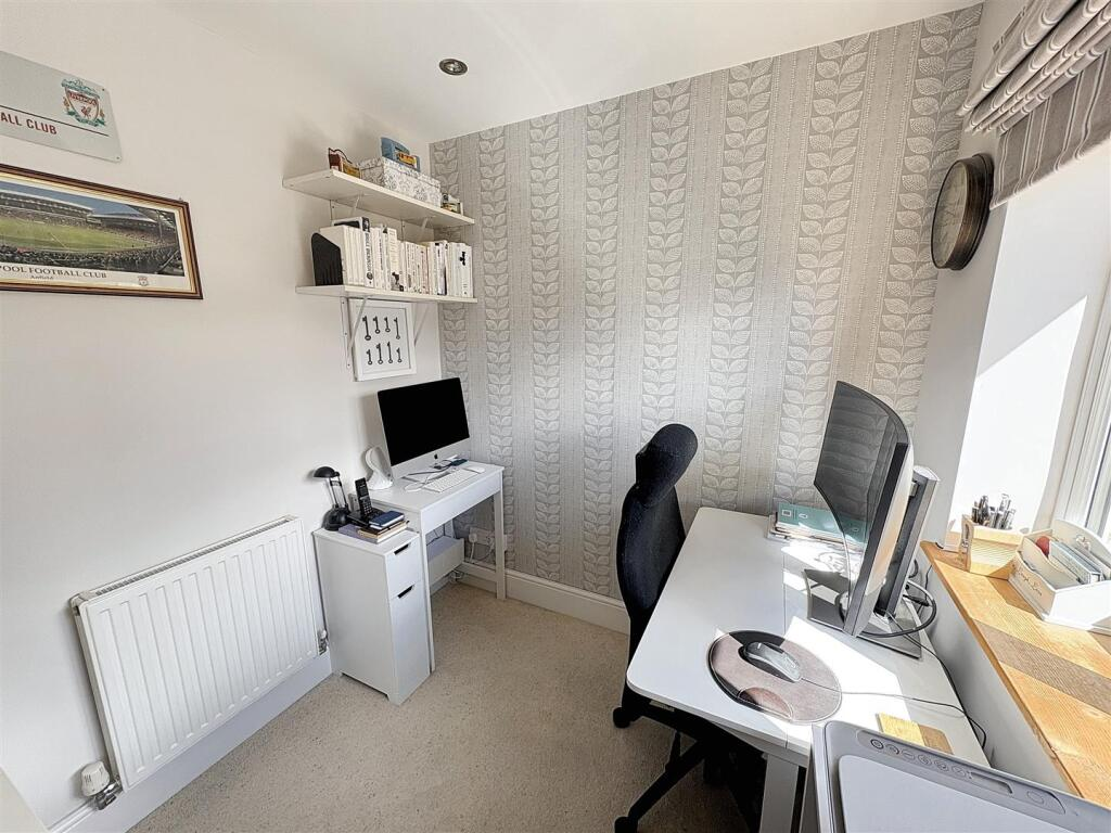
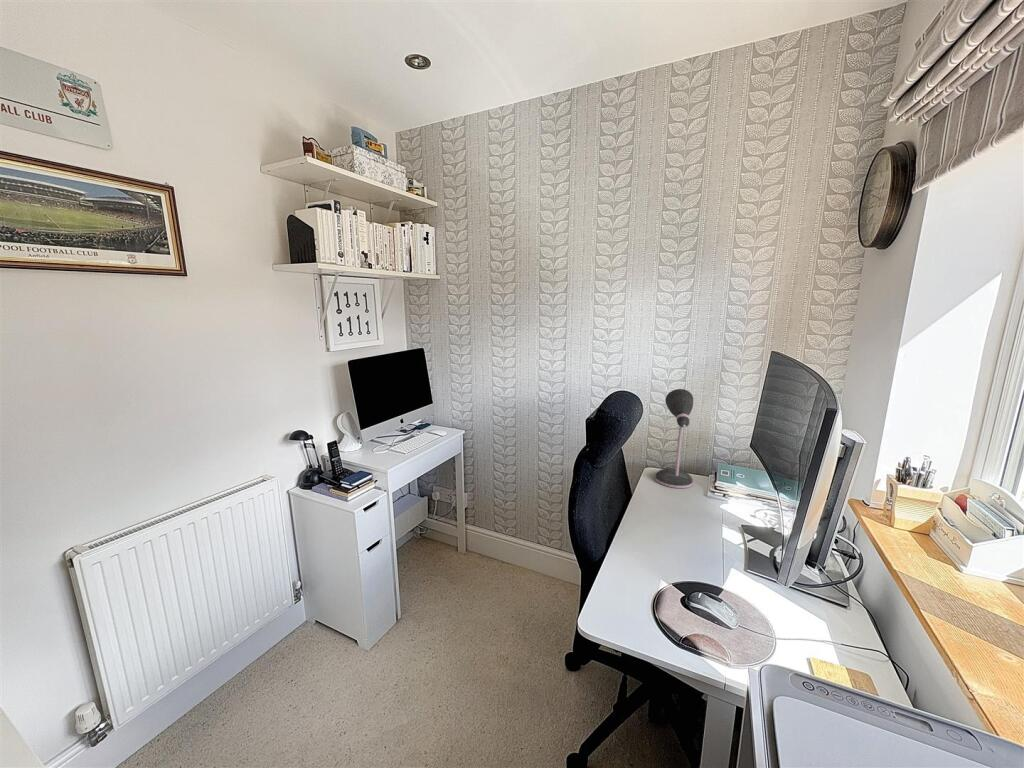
+ desk lamp [654,388,694,489]
